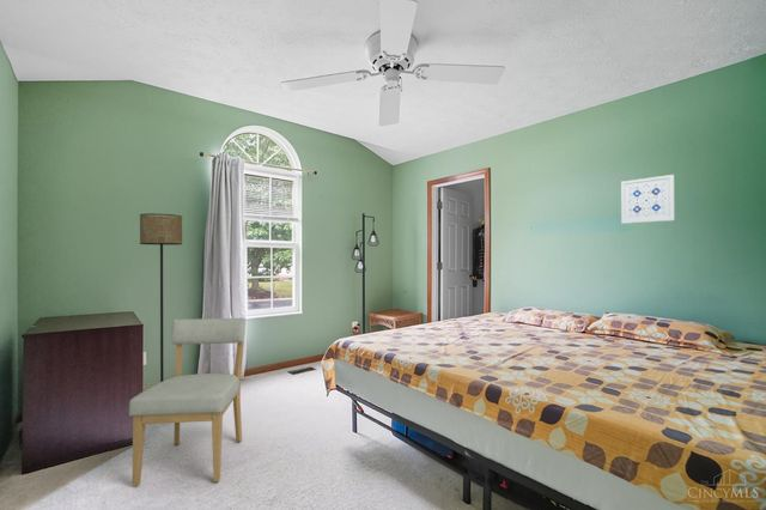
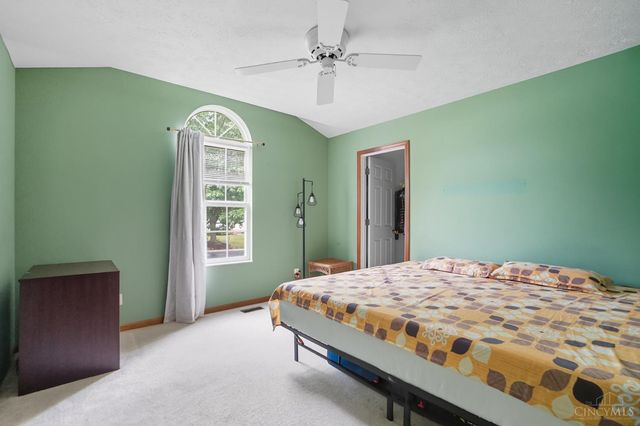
- chair [128,317,247,487]
- wall art [620,174,675,225]
- floor lamp [139,212,183,382]
